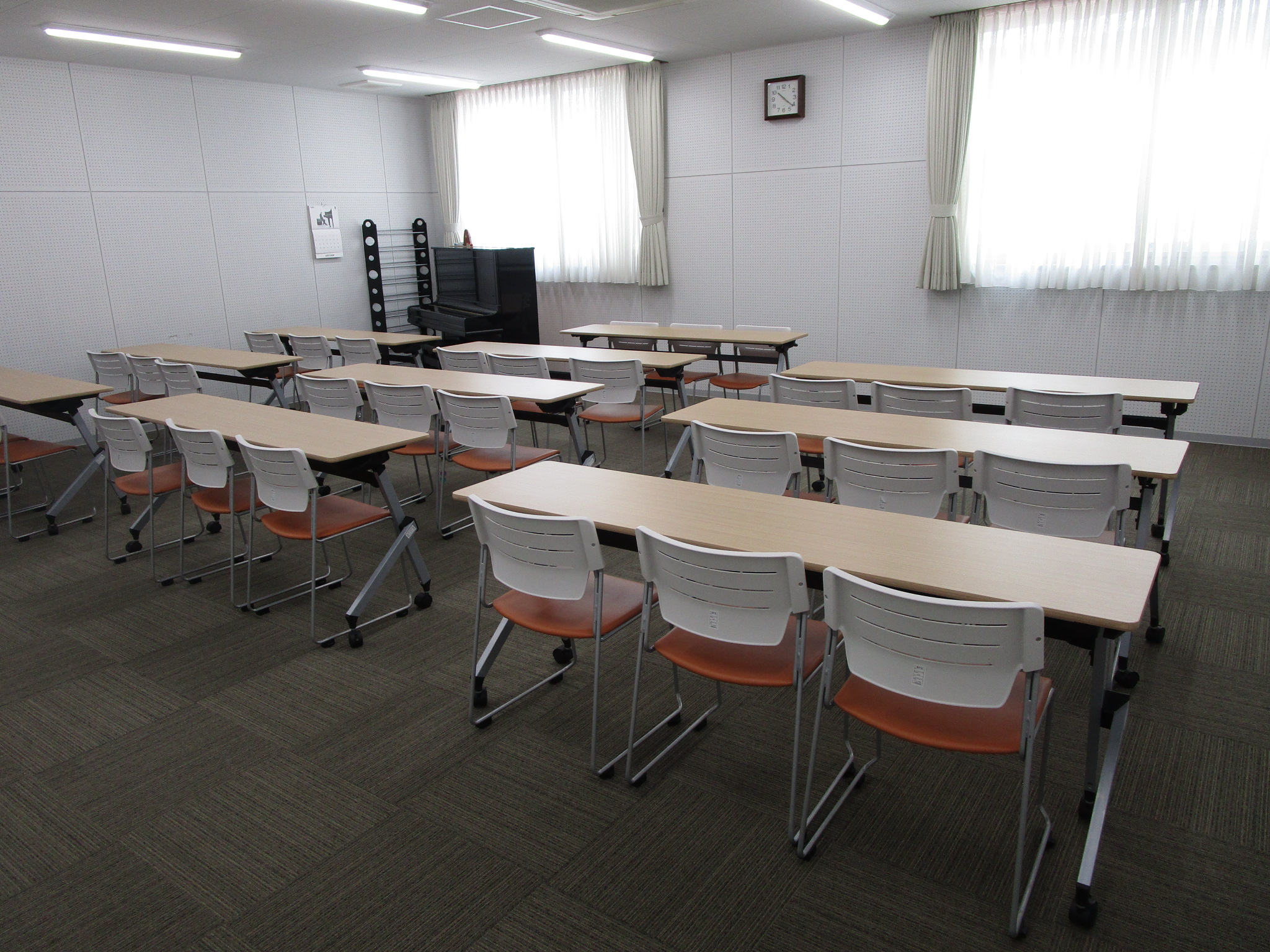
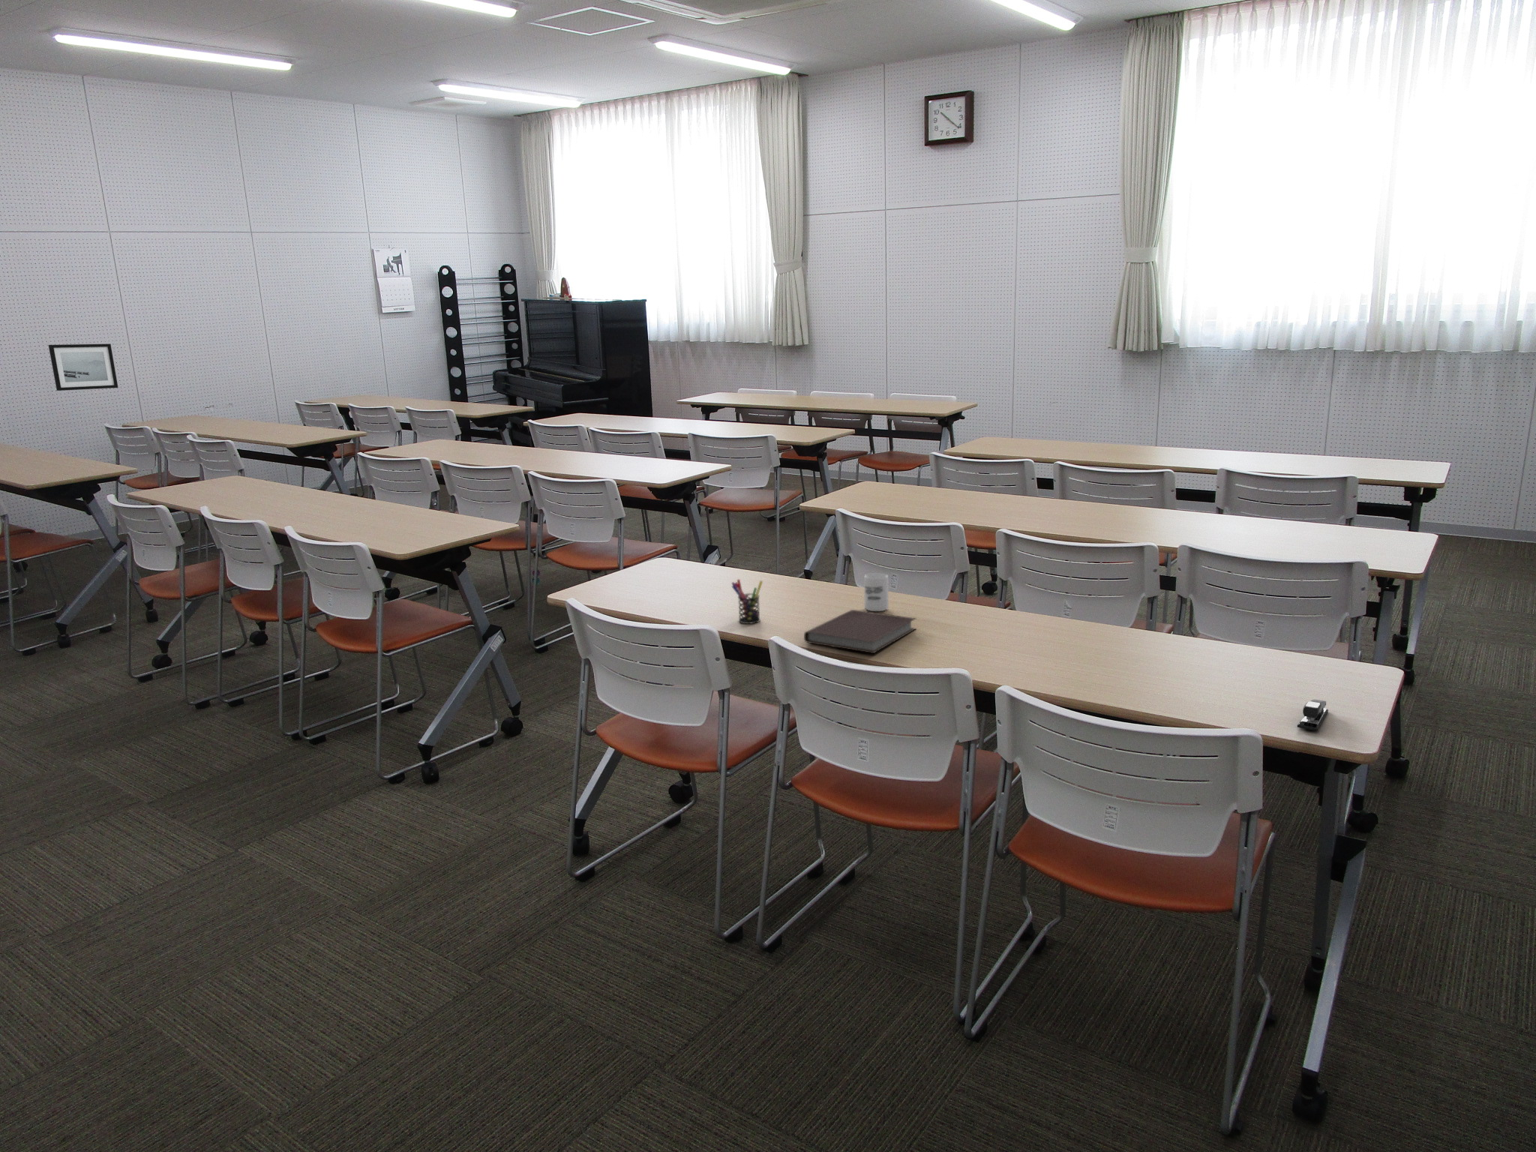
+ pen holder [731,578,763,624]
+ notebook [803,609,917,653]
+ cup [864,572,889,612]
+ wall art [48,342,119,392]
+ stapler [1297,699,1329,732]
